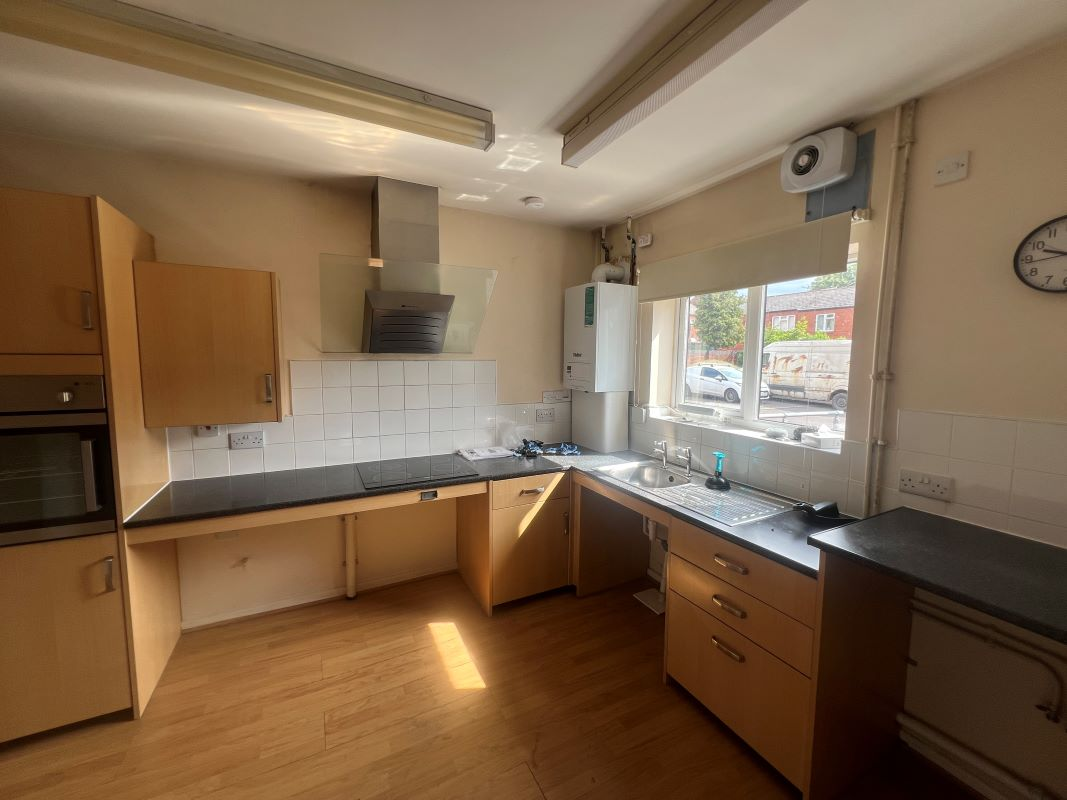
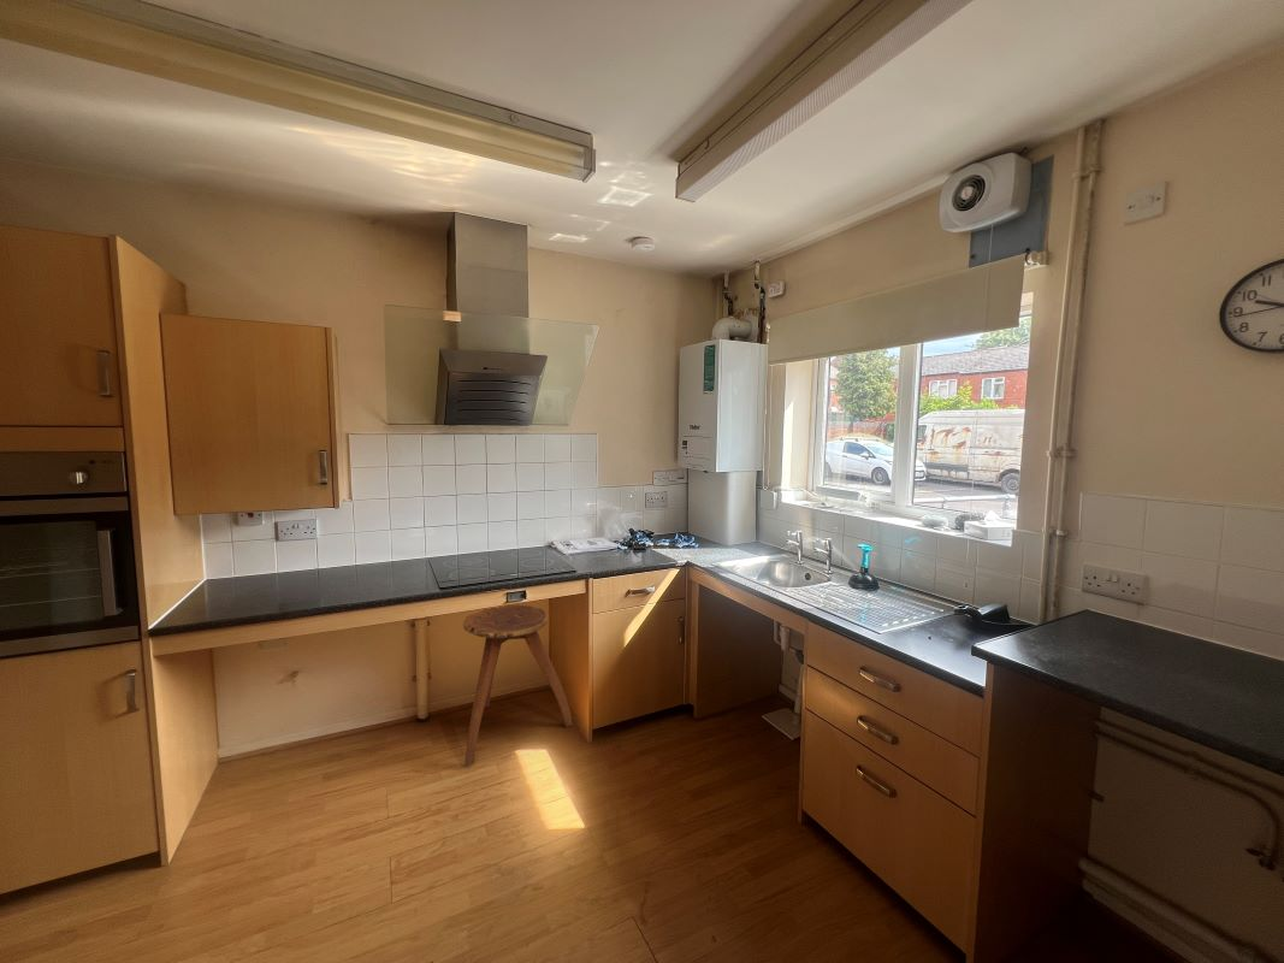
+ stool [462,604,574,767]
